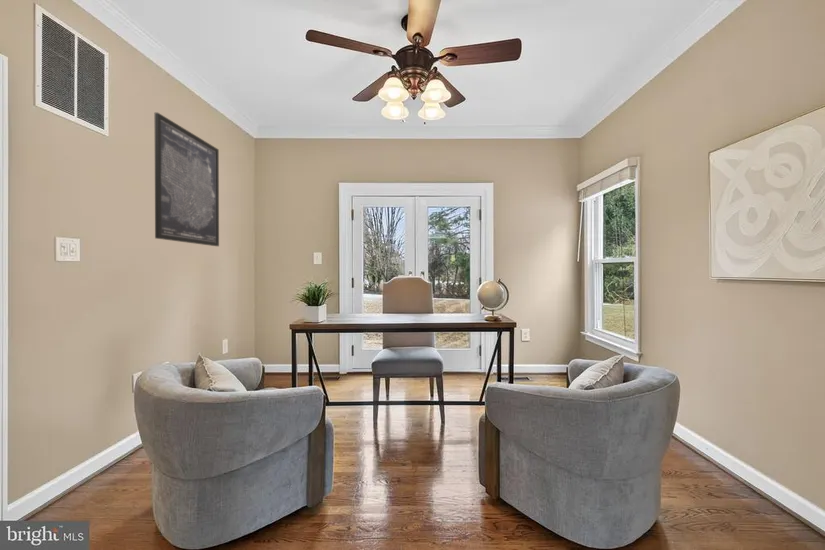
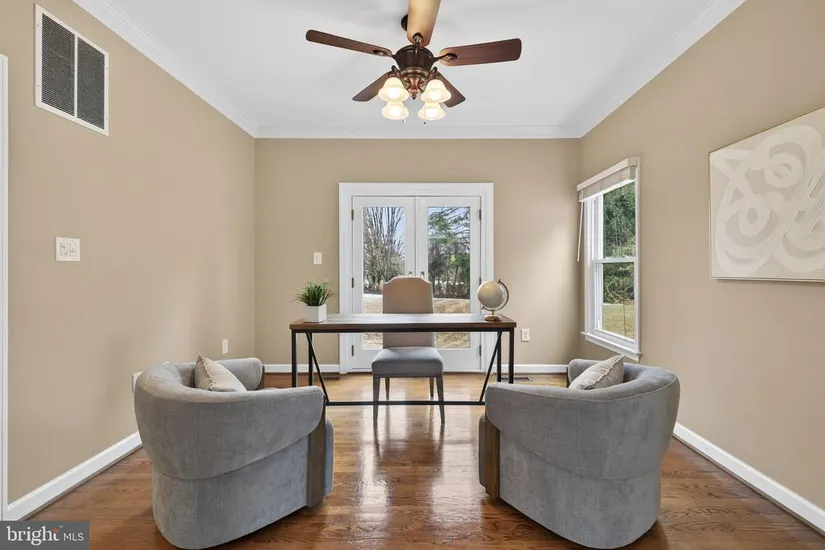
- wall art [154,112,220,247]
